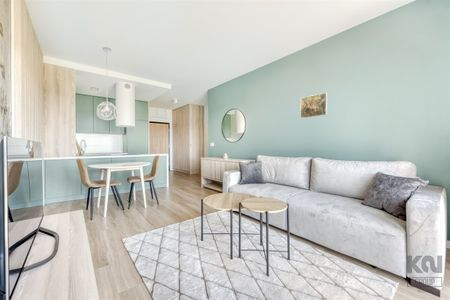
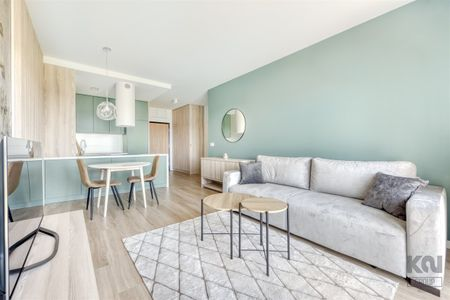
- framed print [300,92,328,120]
